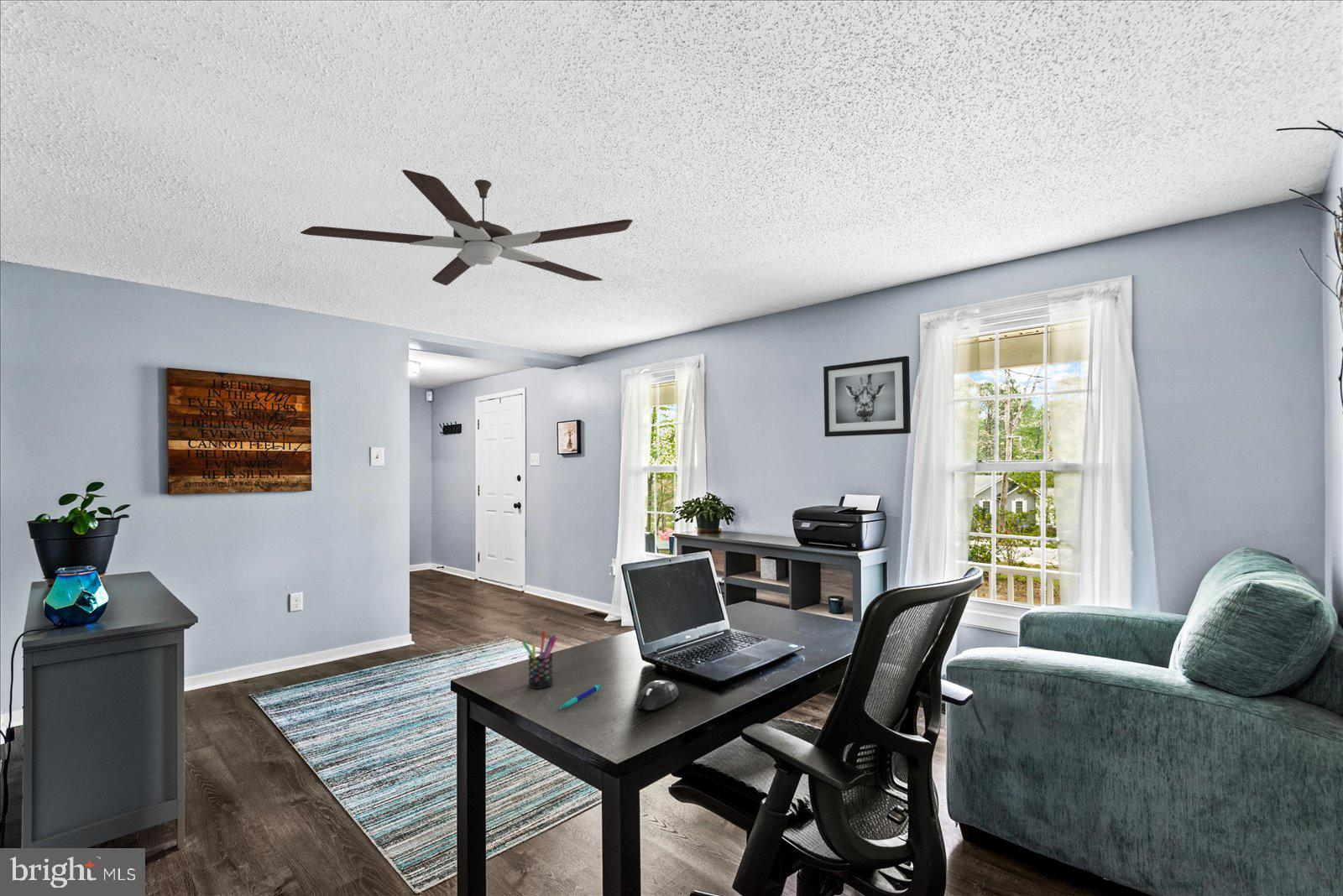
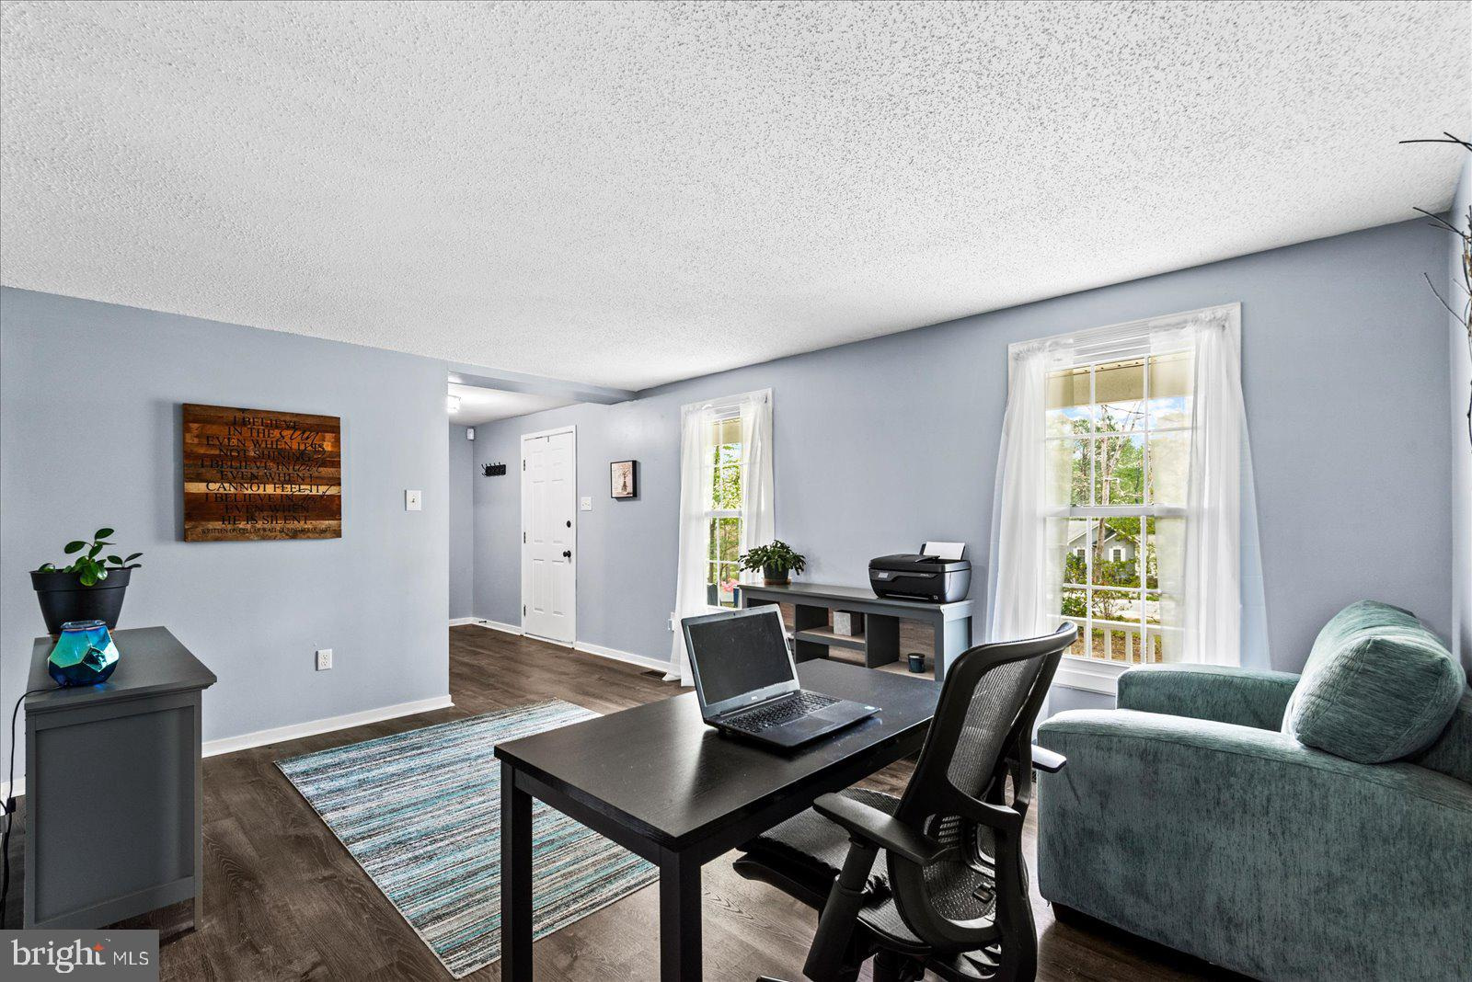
- pen [559,684,602,710]
- mouse [635,680,680,711]
- wall art [823,355,912,438]
- pen holder [521,630,557,690]
- ceiling fan [300,169,634,286]
